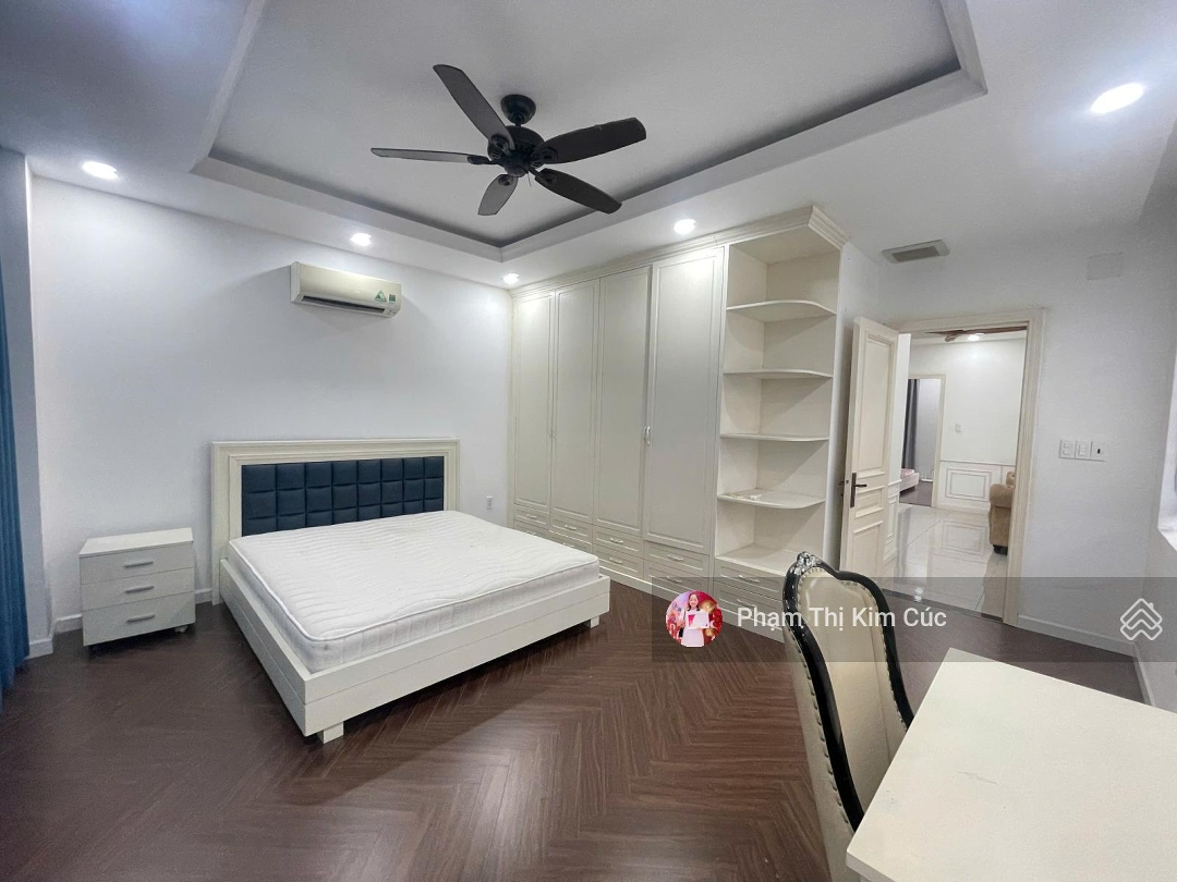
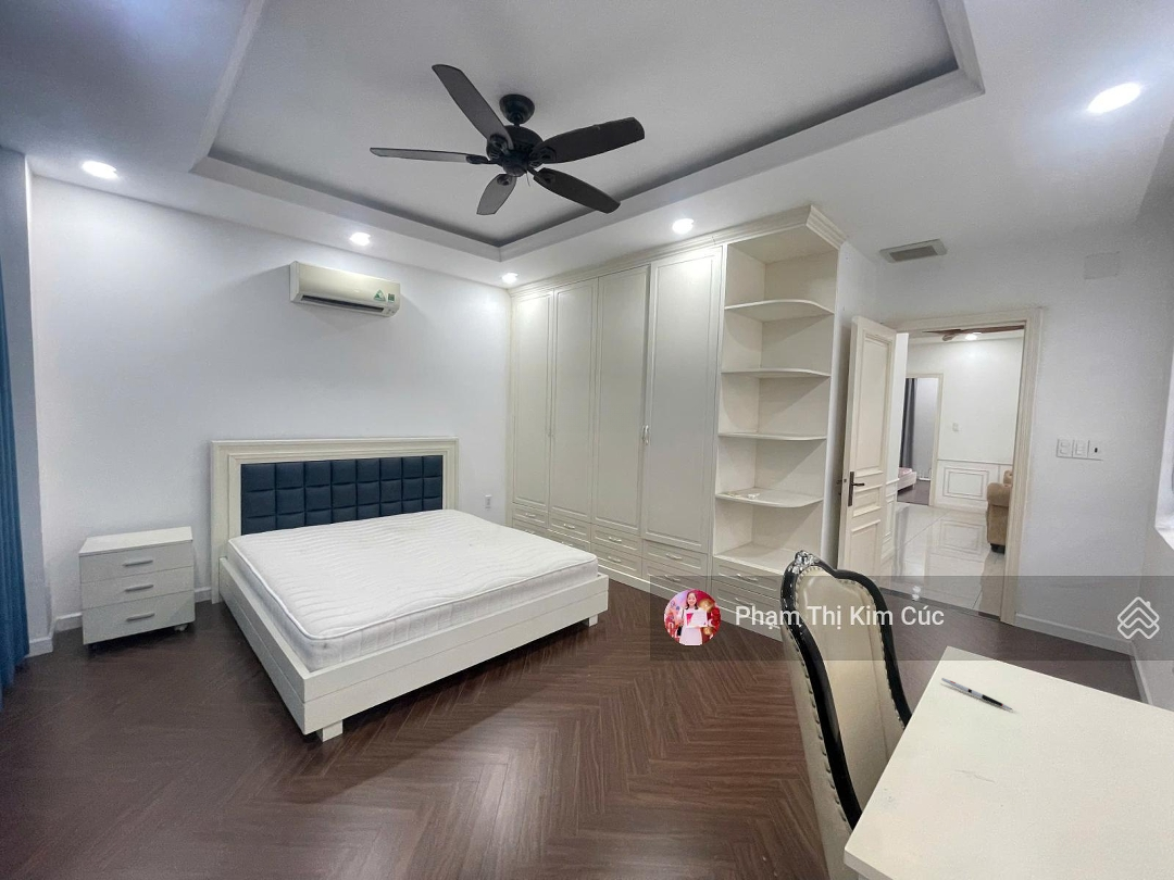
+ pen [940,677,1013,711]
